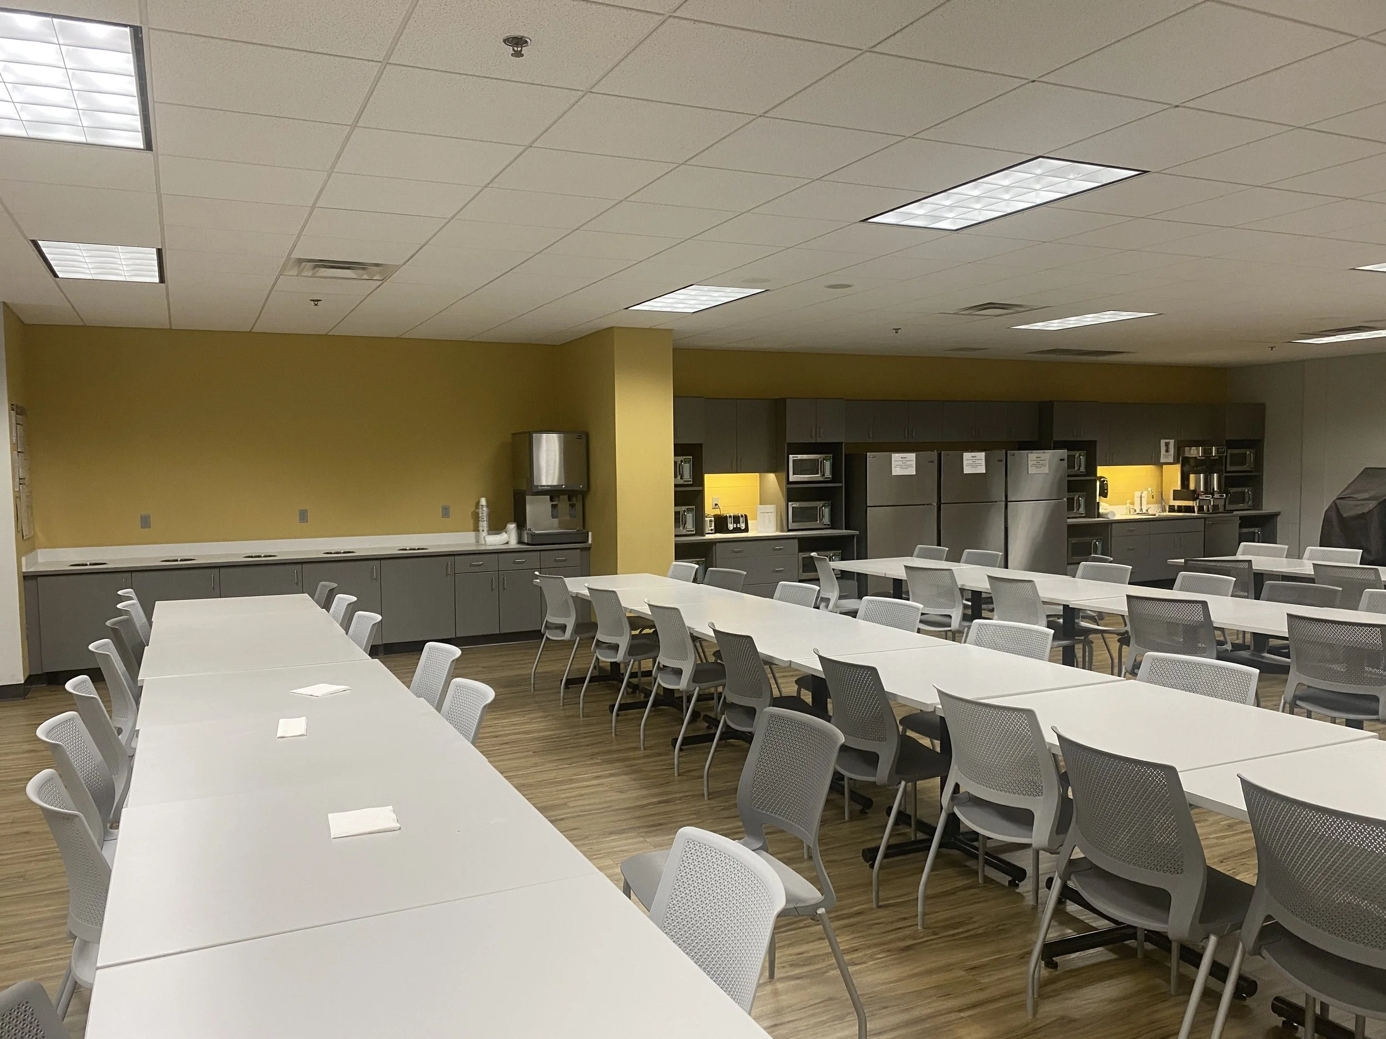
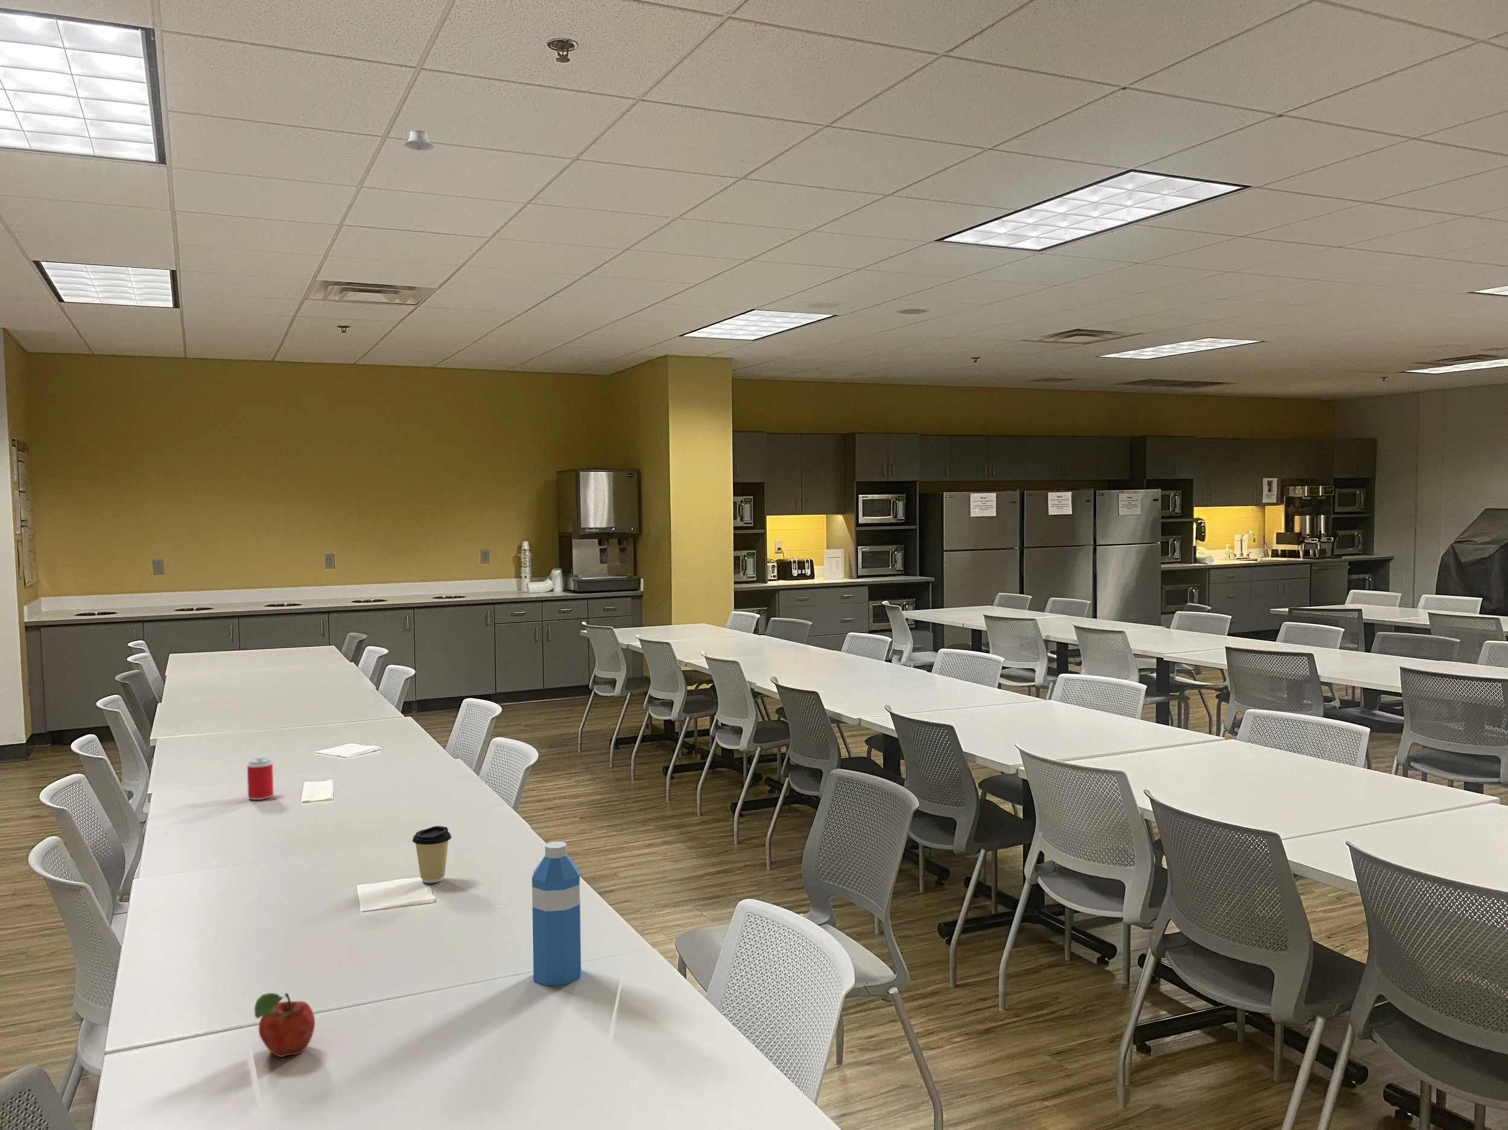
+ coffee cup [412,826,451,883]
+ fruit [254,992,316,1058]
+ beverage can [247,757,274,800]
+ recessed light [404,129,435,151]
+ water bottle [532,840,582,986]
